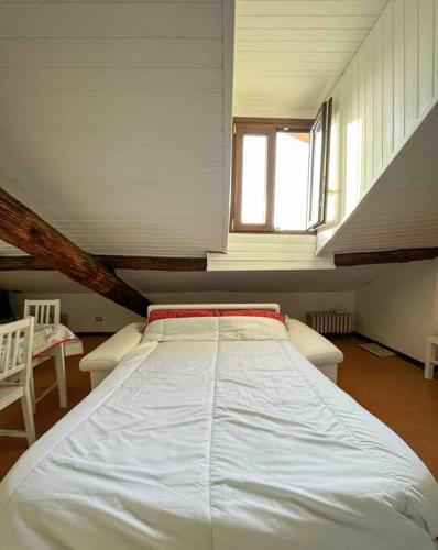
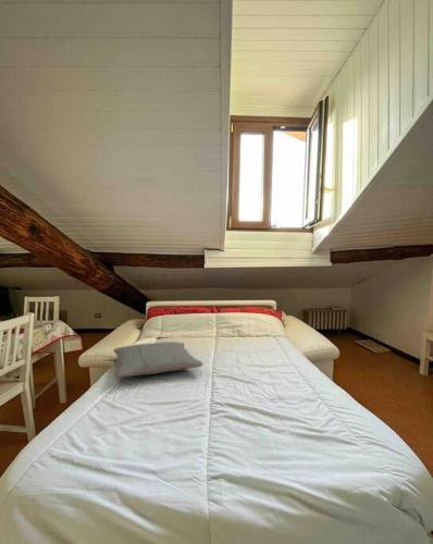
+ pillow [112,341,203,378]
